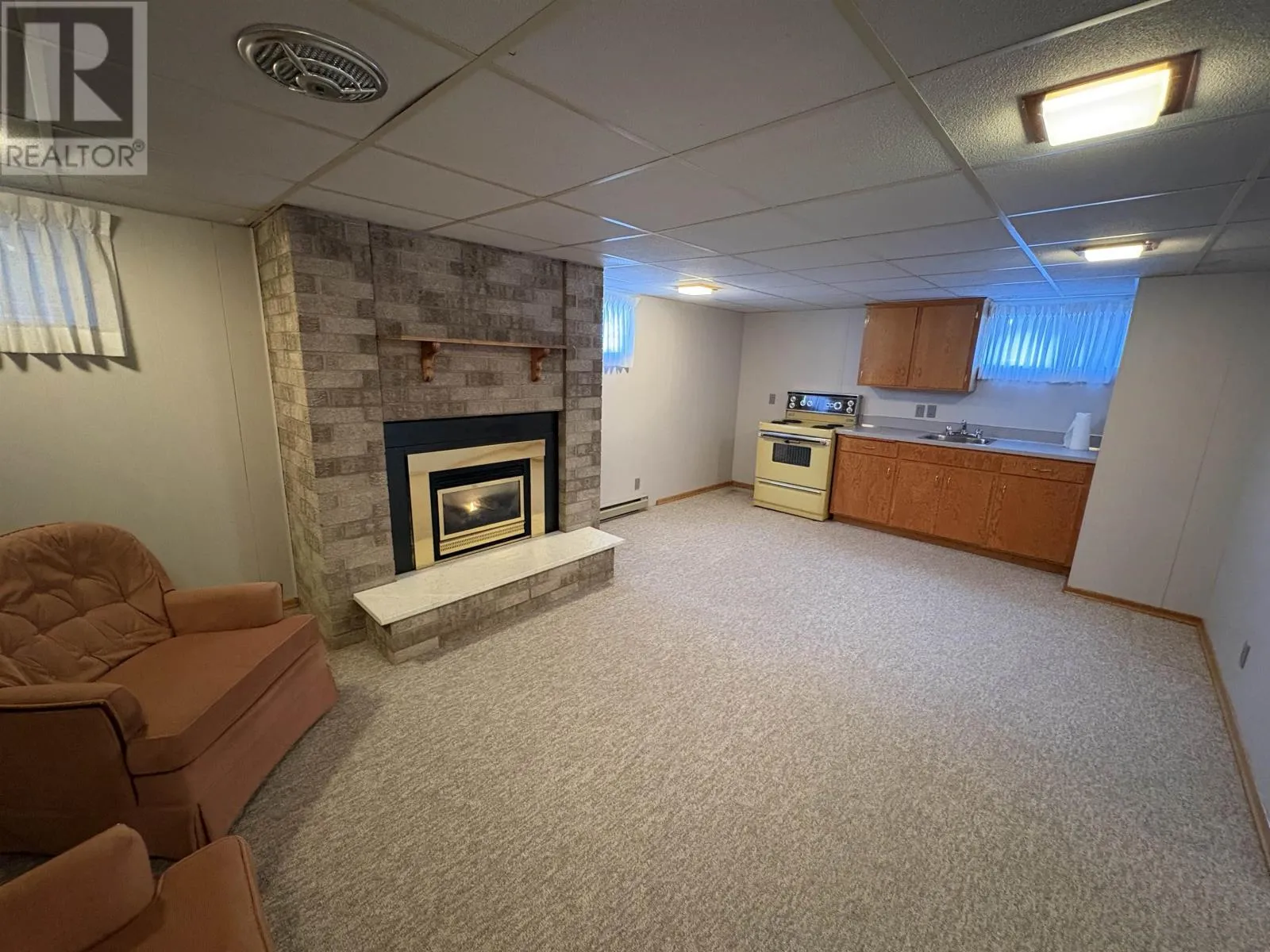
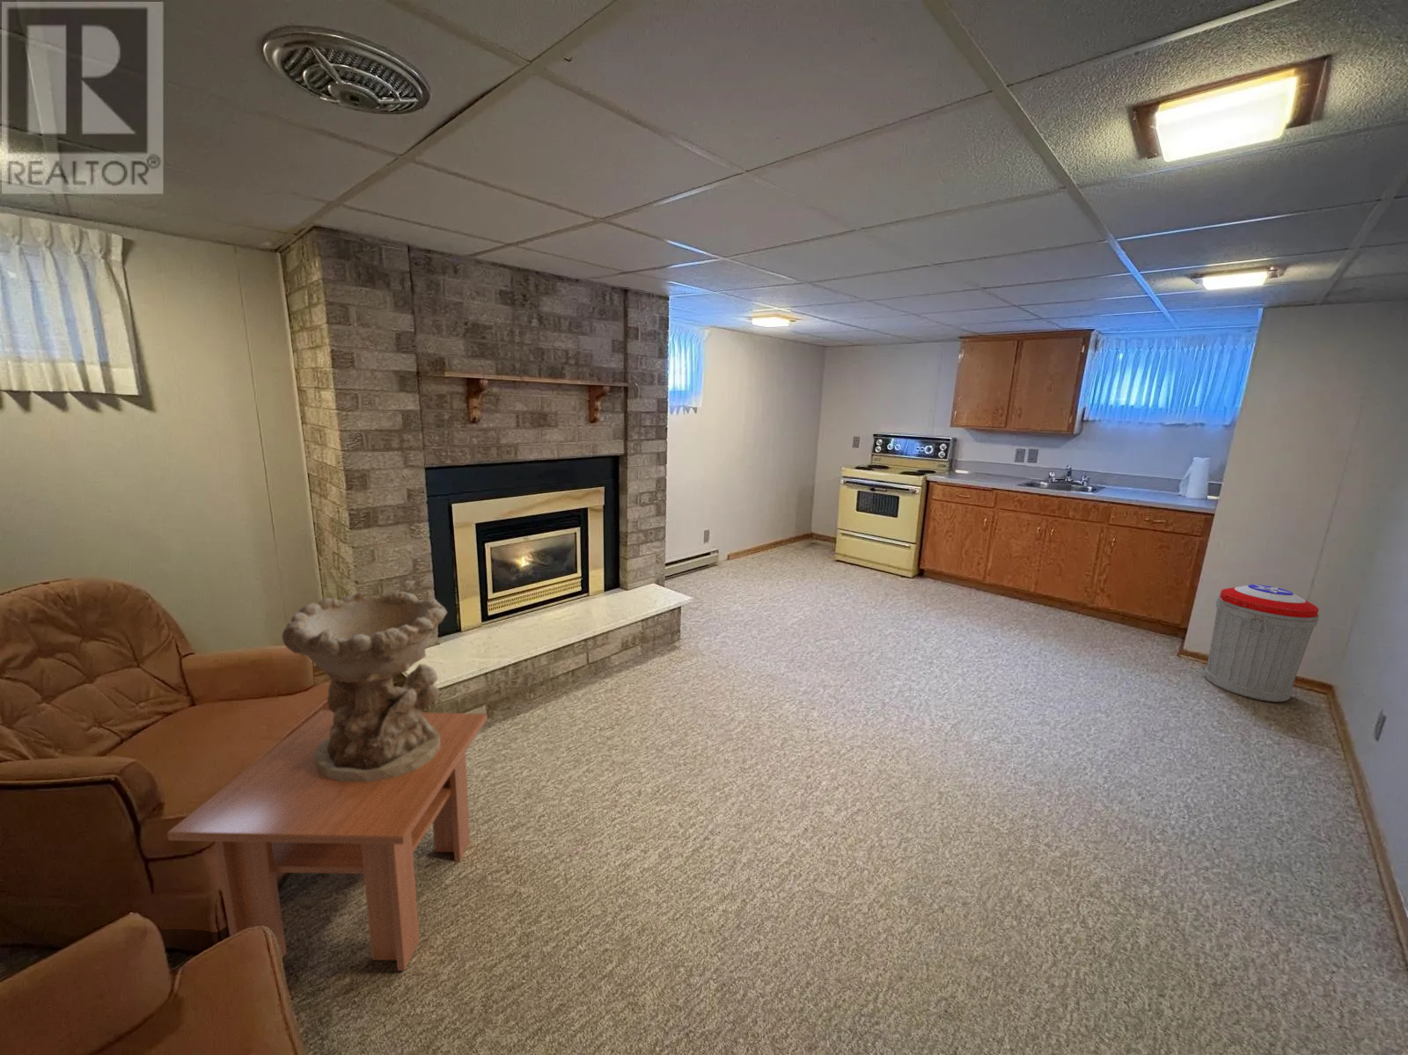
+ coffee table [166,709,488,972]
+ decorative bowl [280,590,448,781]
+ trash can [1204,584,1320,703]
